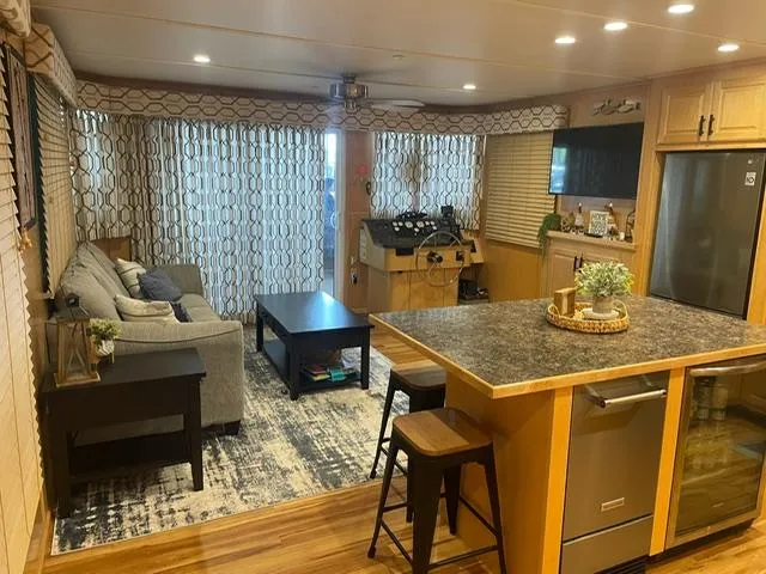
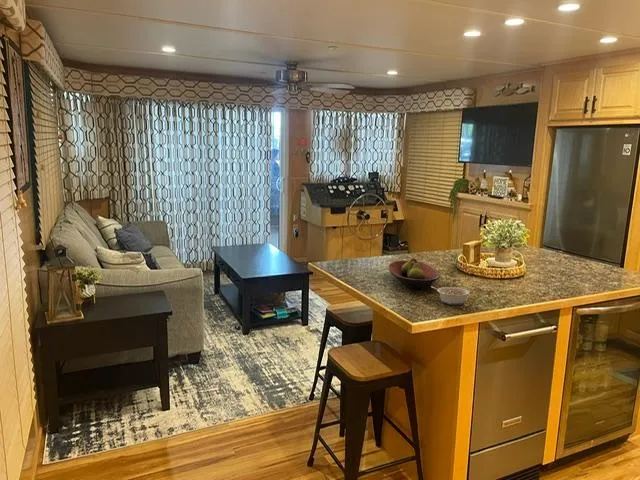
+ legume [430,285,471,306]
+ fruit bowl [387,257,441,290]
